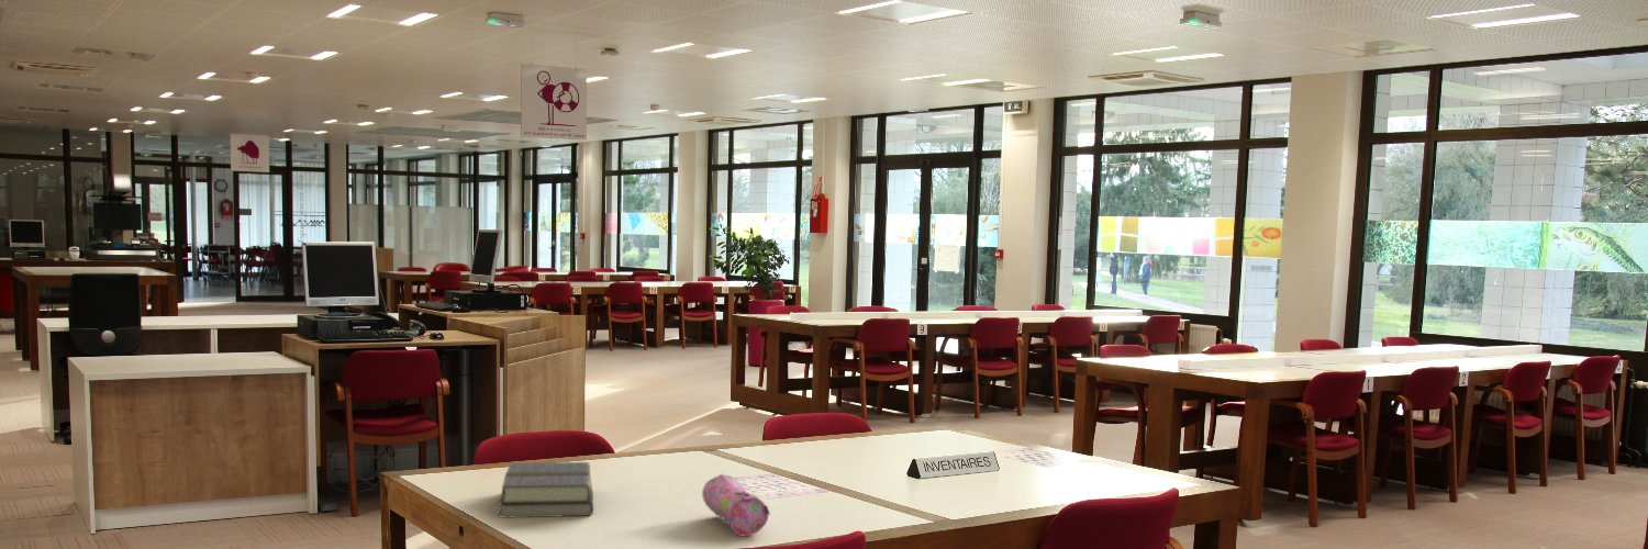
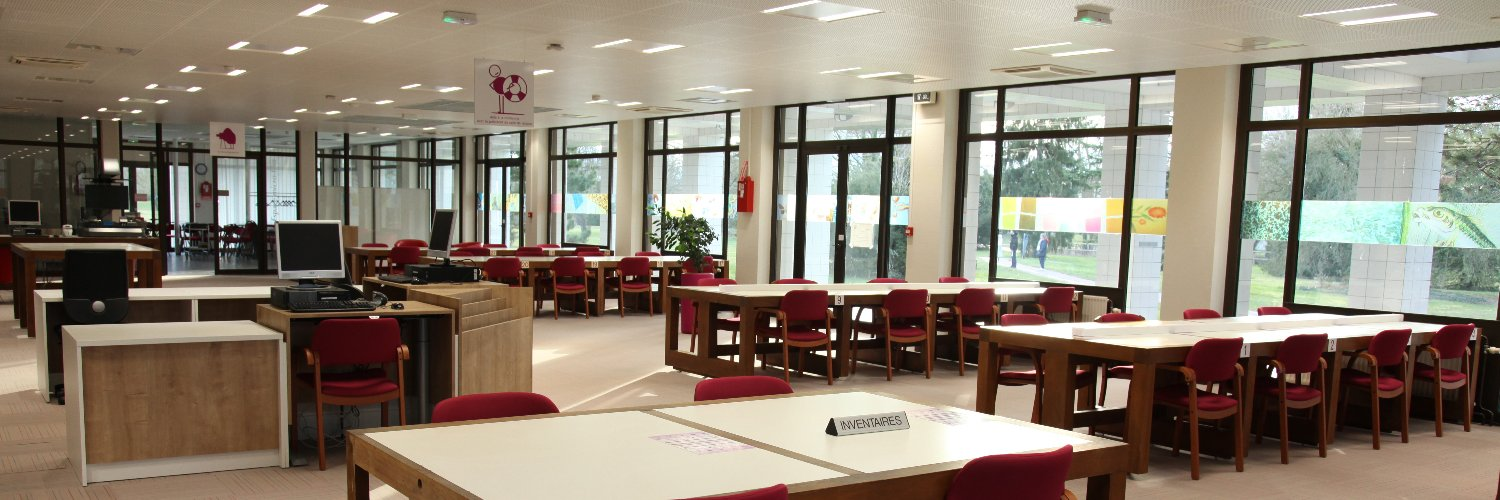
- book [499,461,594,518]
- pencil case [701,473,771,538]
